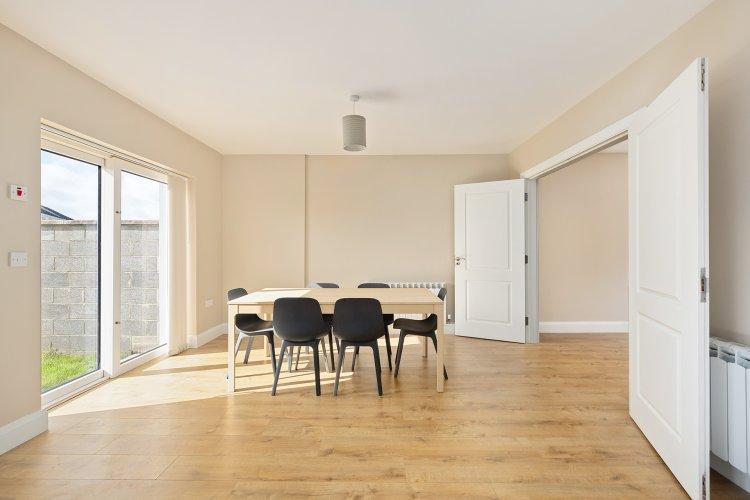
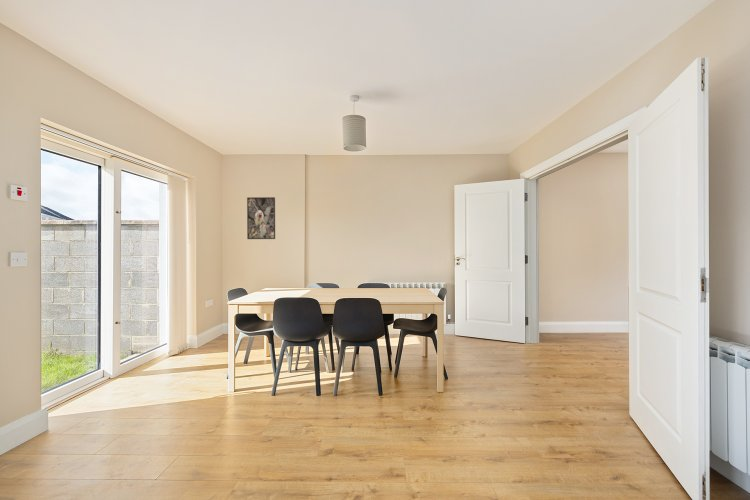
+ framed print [246,196,276,240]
